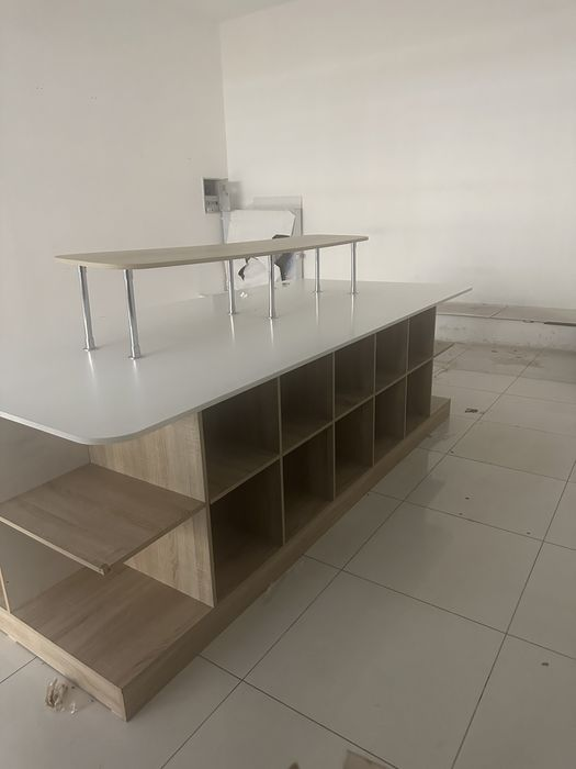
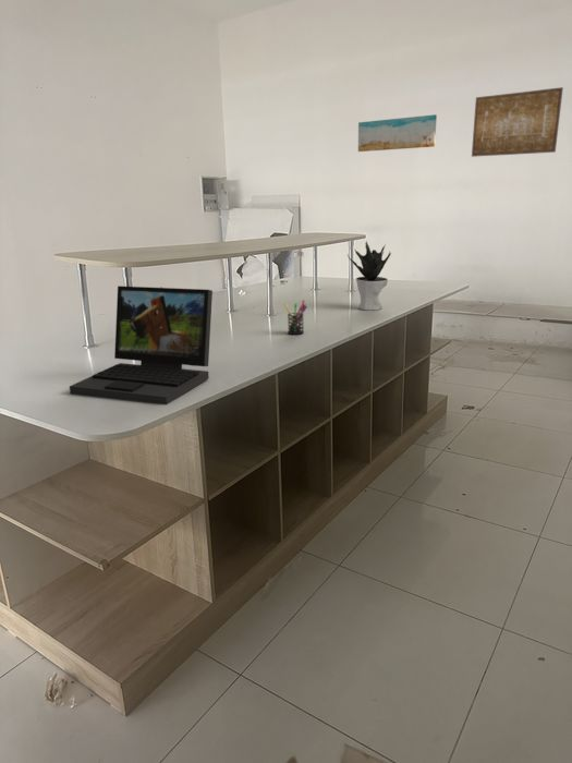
+ potted plant [346,240,392,311]
+ wall art [471,86,564,158]
+ wall art [357,113,438,153]
+ laptop [69,284,214,405]
+ pen holder [283,299,308,336]
